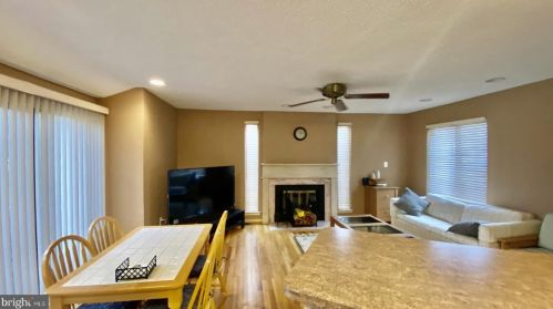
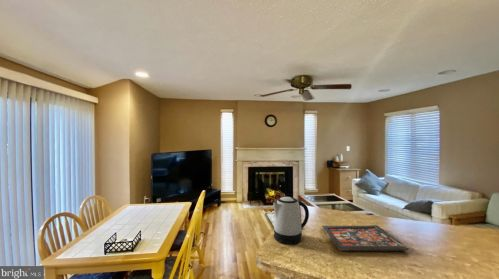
+ kettle [272,196,310,245]
+ board game [321,224,410,252]
